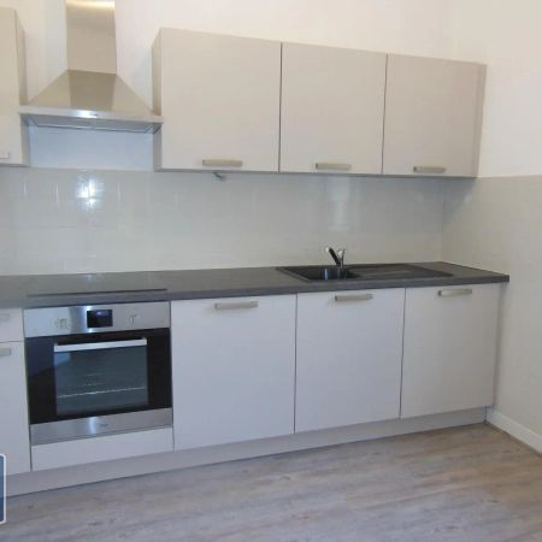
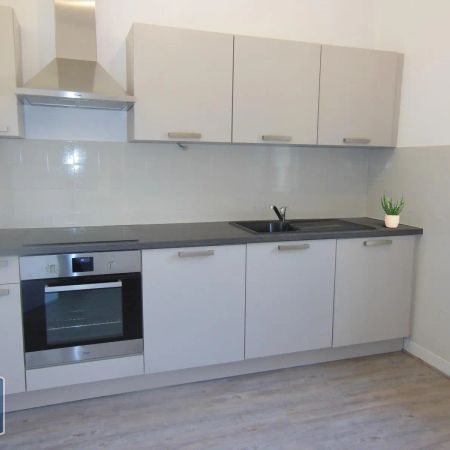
+ potted plant [380,189,406,229]
